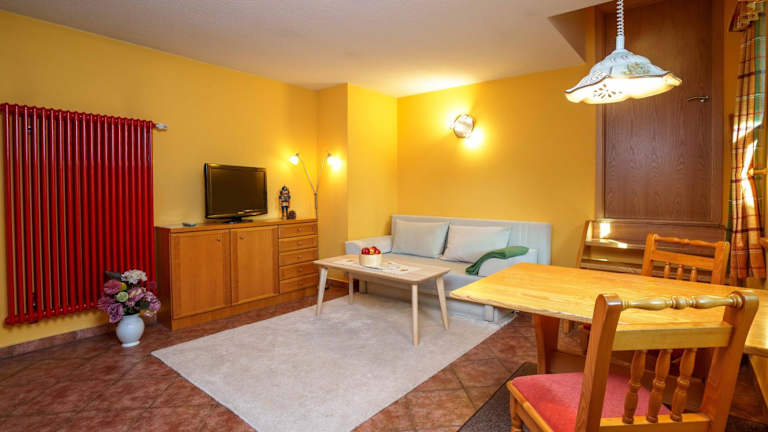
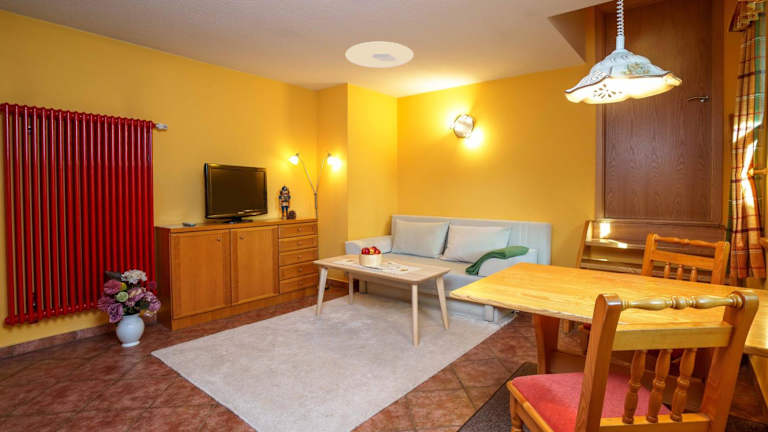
+ ceiling light [345,41,414,69]
